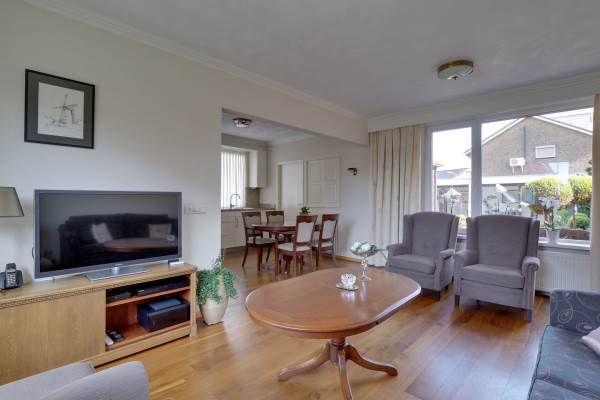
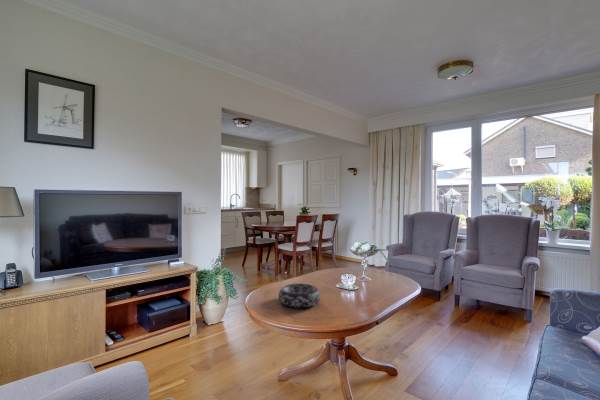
+ decorative bowl [277,283,322,308]
